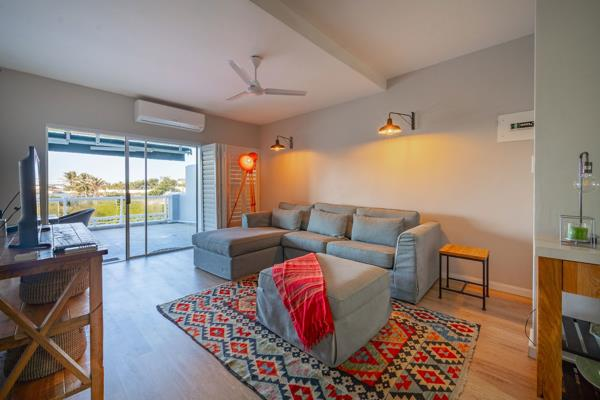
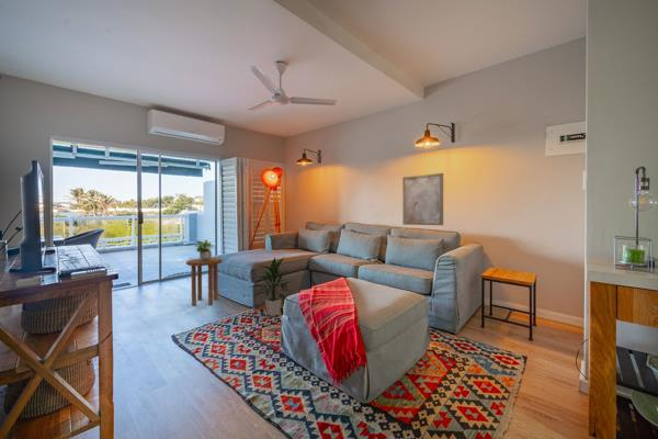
+ wall art [401,172,444,226]
+ side table [185,257,224,306]
+ potted plant [193,239,214,261]
+ indoor plant [249,256,293,317]
